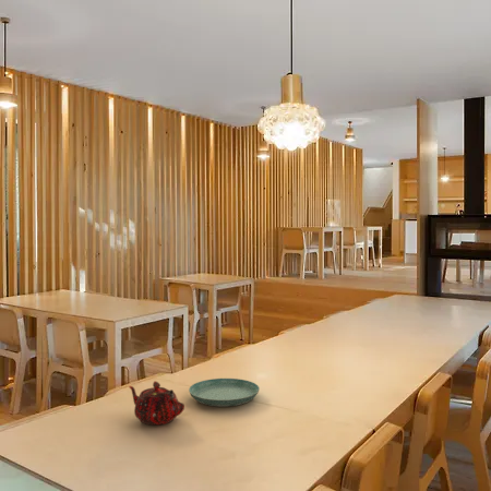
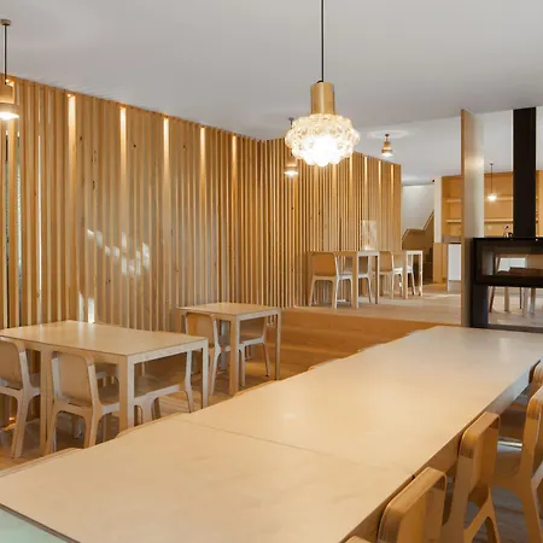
- saucer [188,378,261,408]
- teapot [128,380,185,426]
